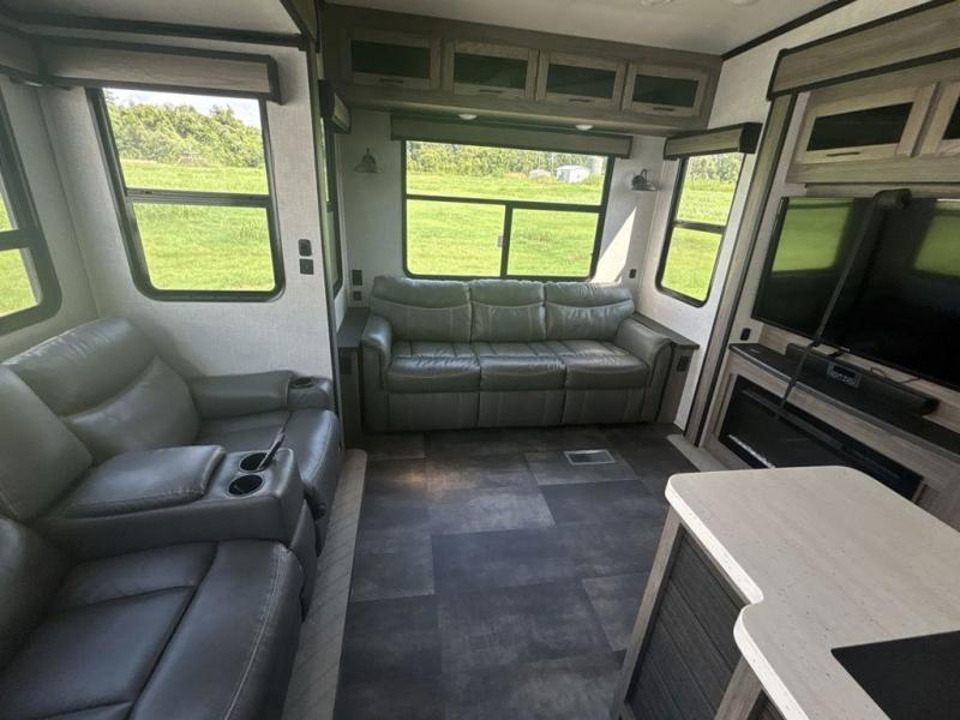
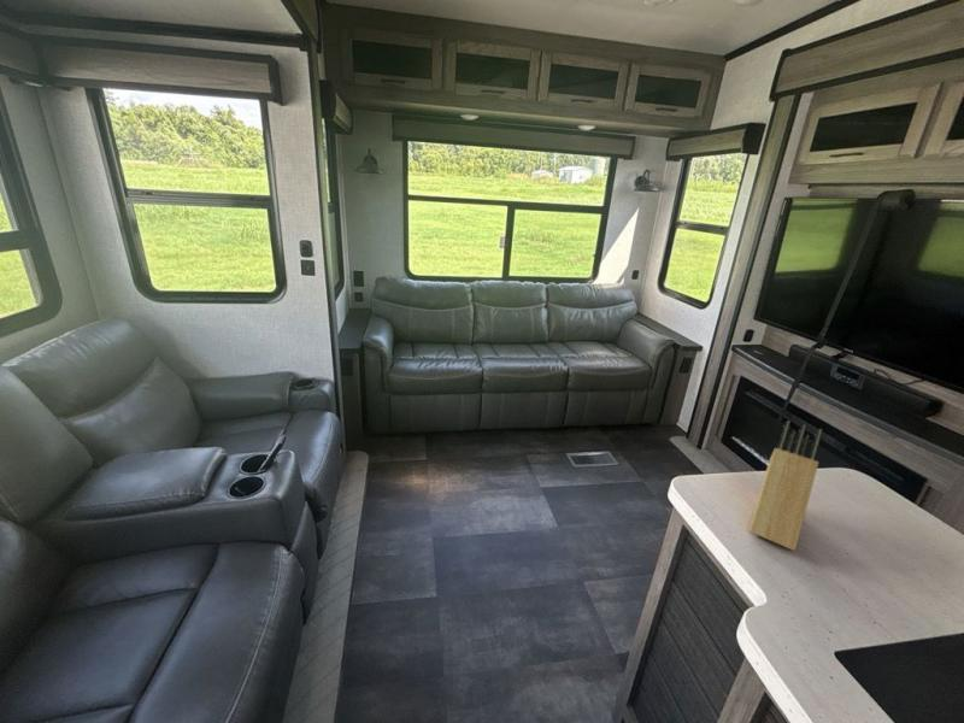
+ knife block [748,419,824,552]
